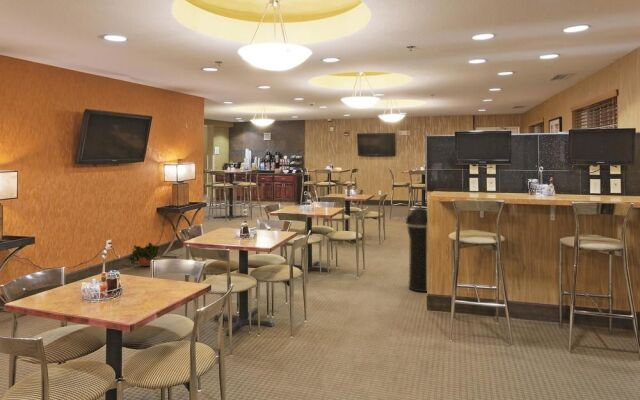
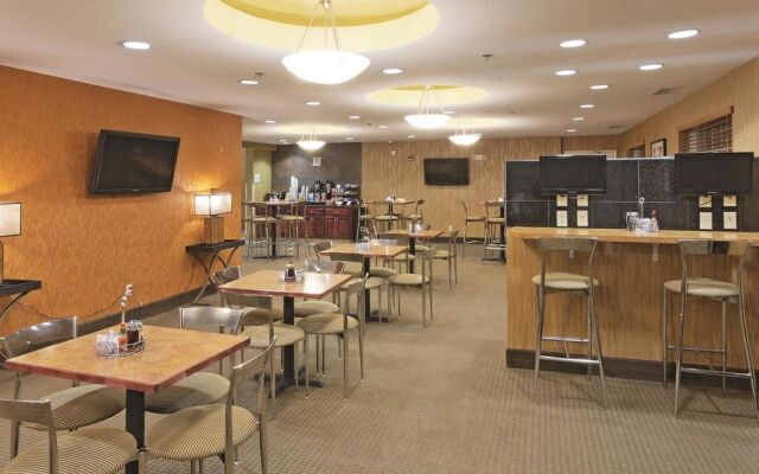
- trash can [404,206,428,293]
- potted plant [127,242,160,267]
